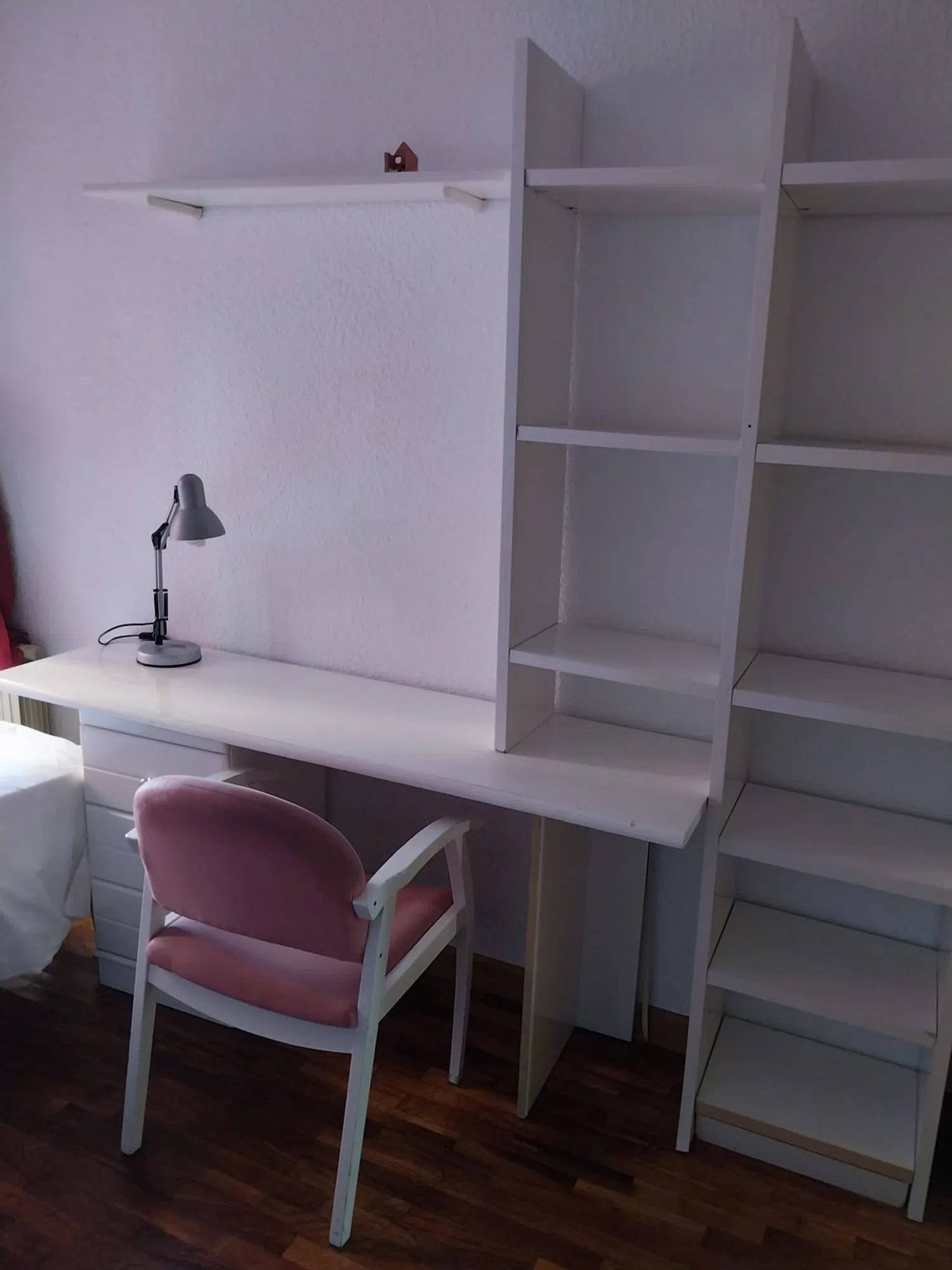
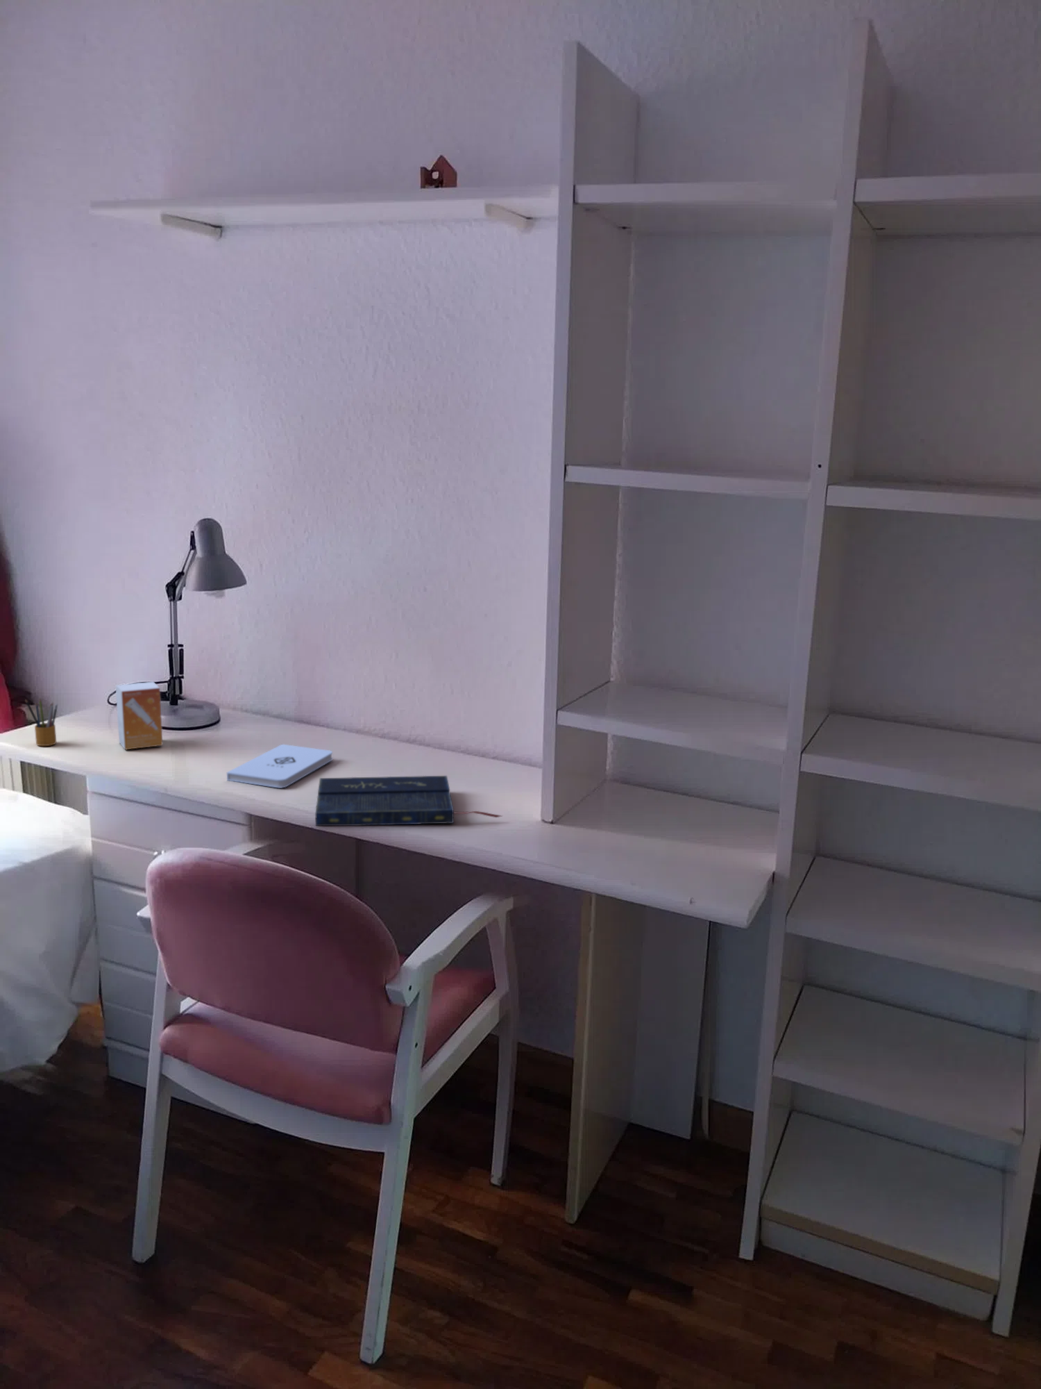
+ pencil box [24,698,58,747]
+ small box [115,680,163,750]
+ book [315,775,503,827]
+ notepad [226,744,334,789]
